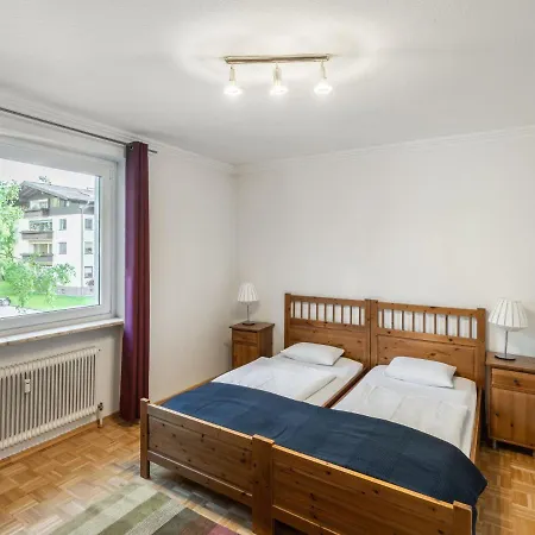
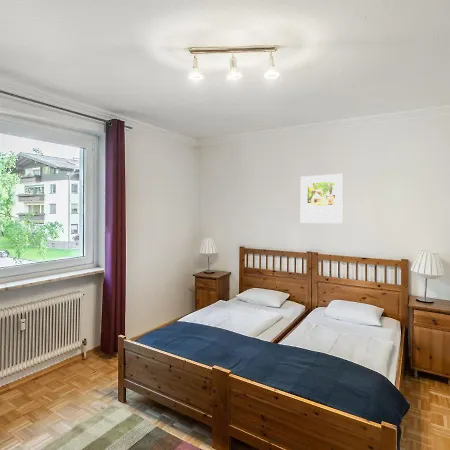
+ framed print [300,173,344,224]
